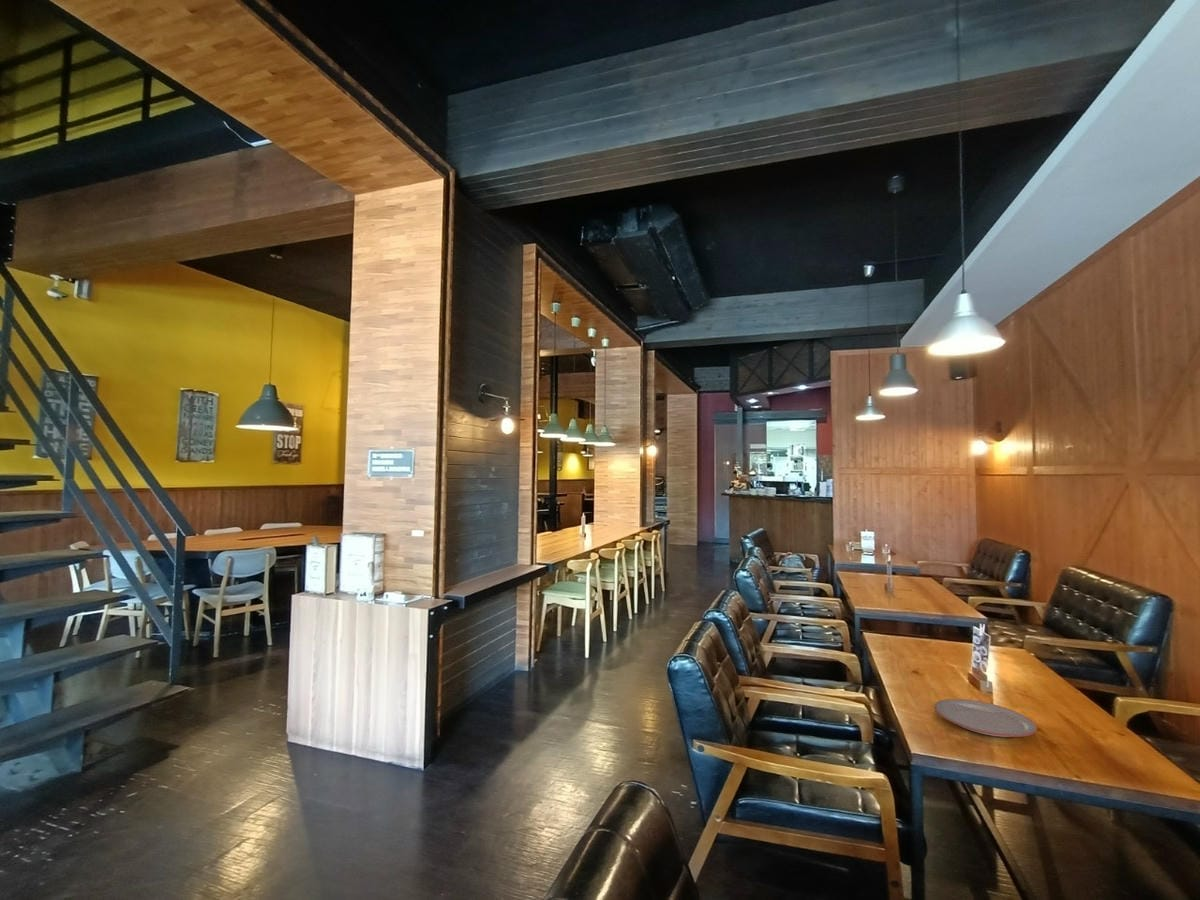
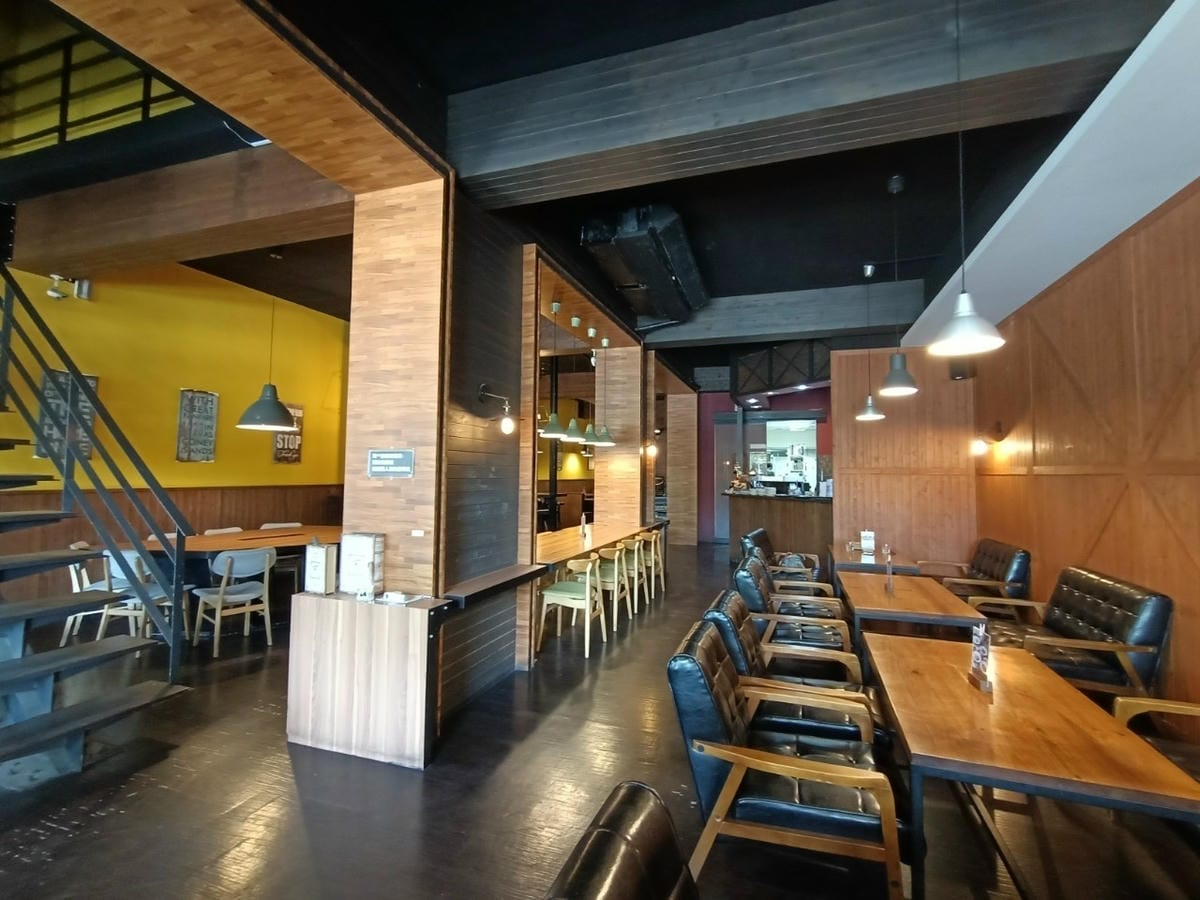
- plate [933,698,1038,738]
